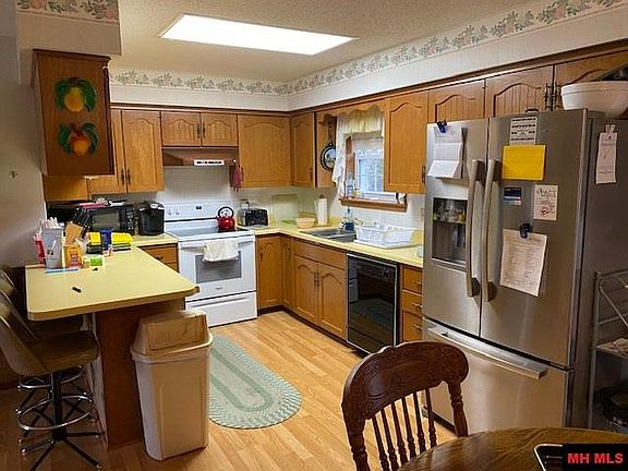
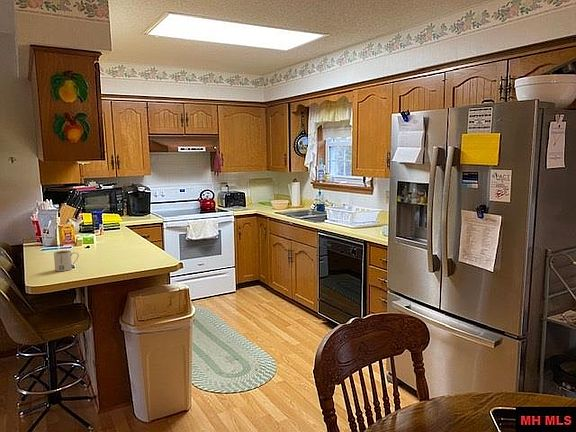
+ mug [53,250,80,272]
